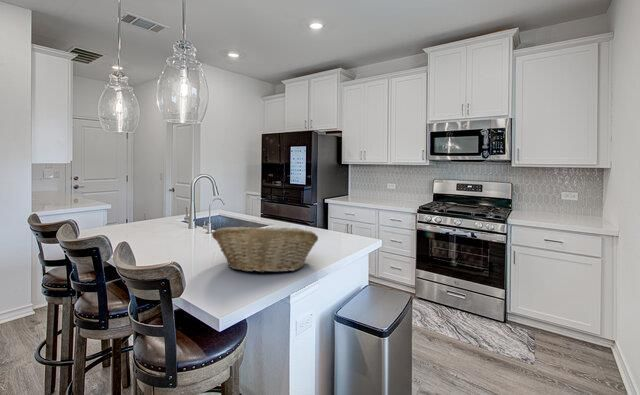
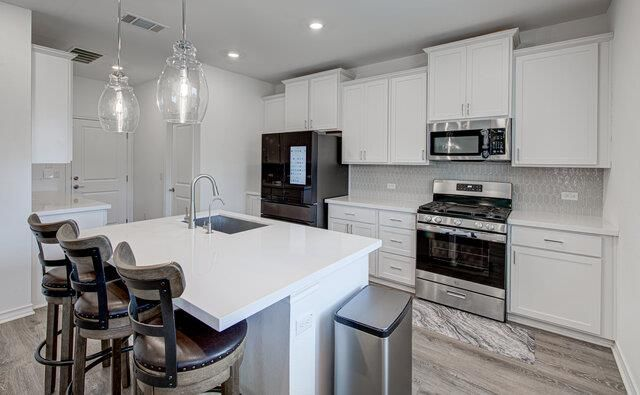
- fruit basket [211,226,319,274]
